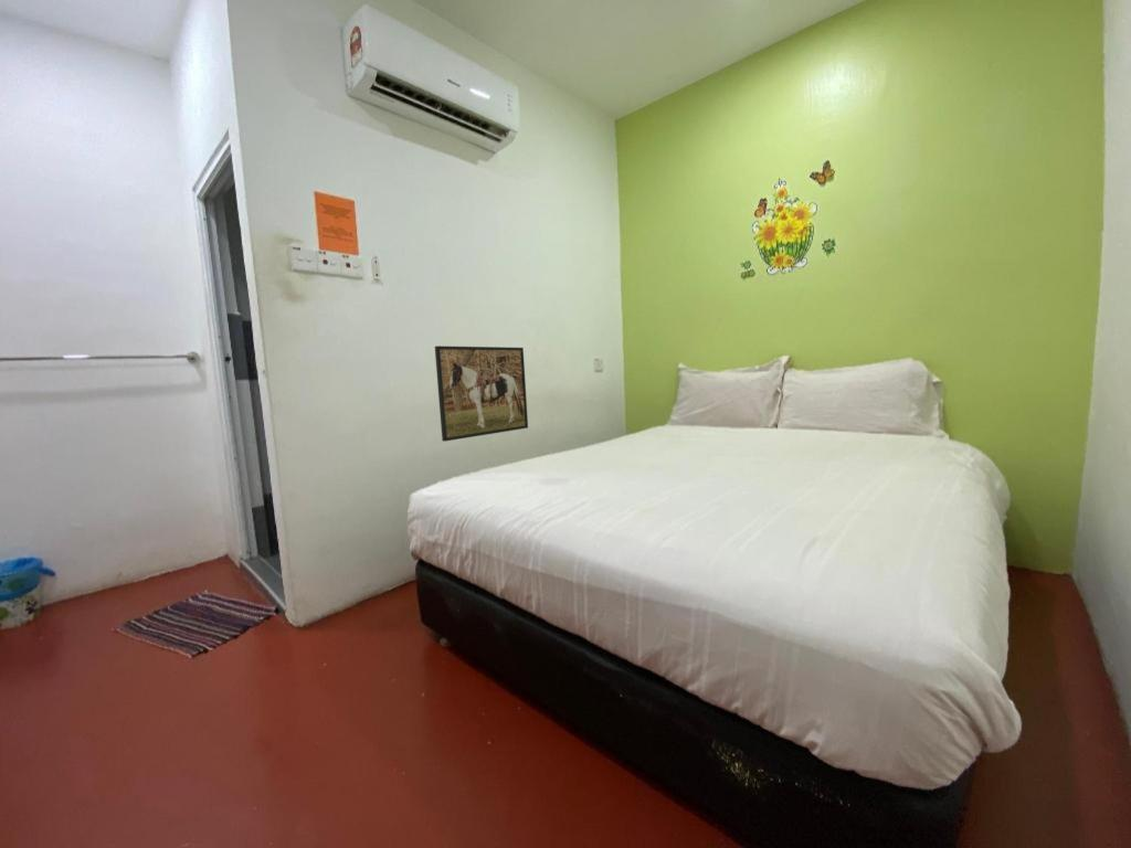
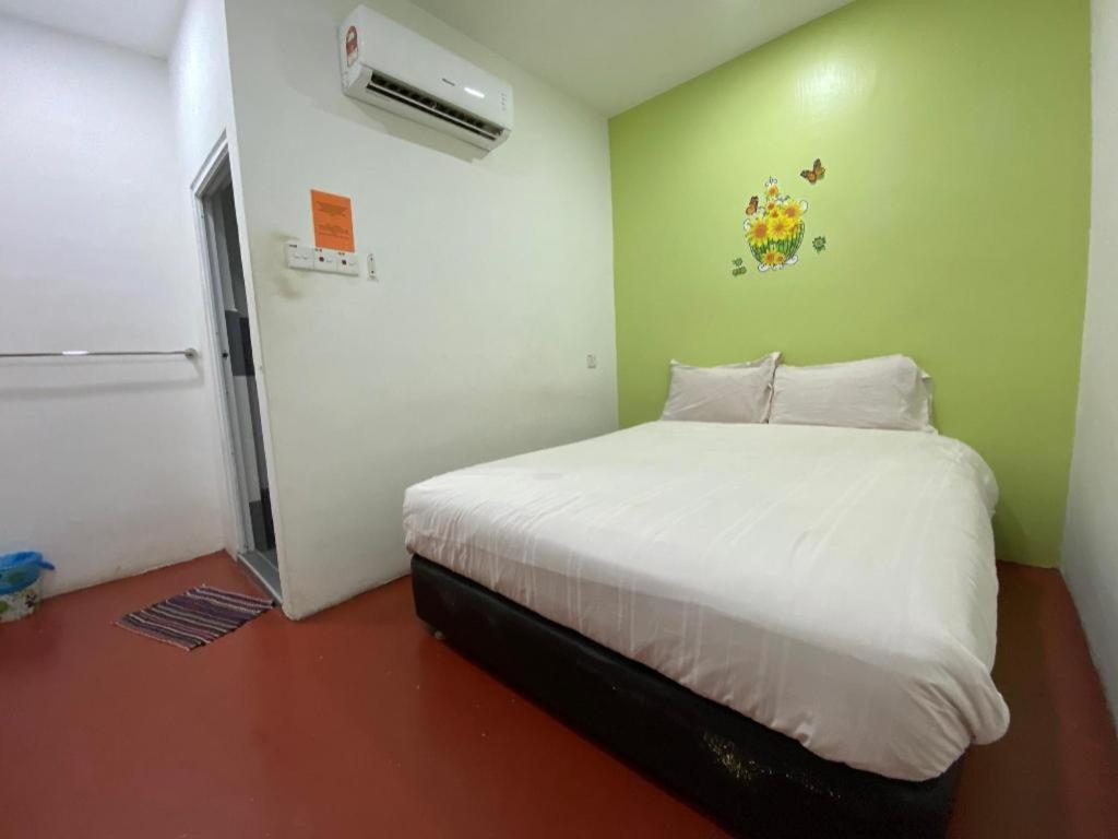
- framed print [434,344,529,443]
